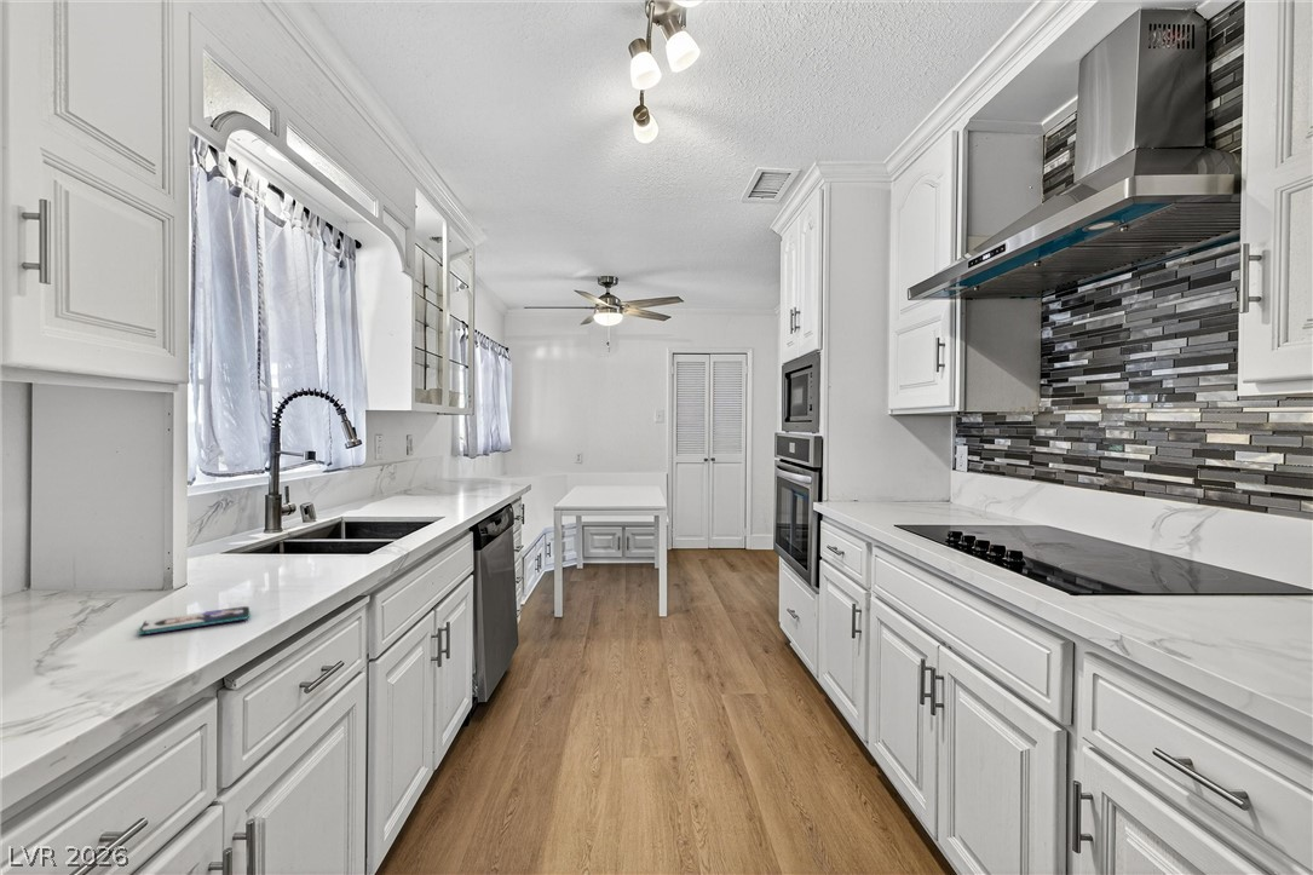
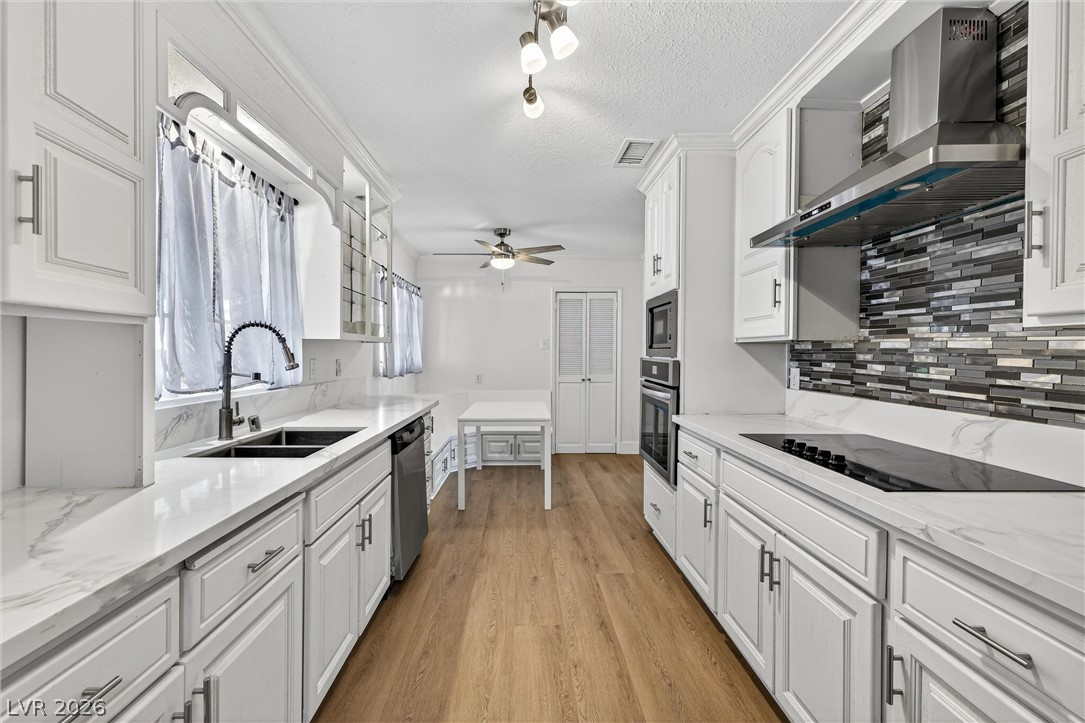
- smartphone [138,605,250,635]
